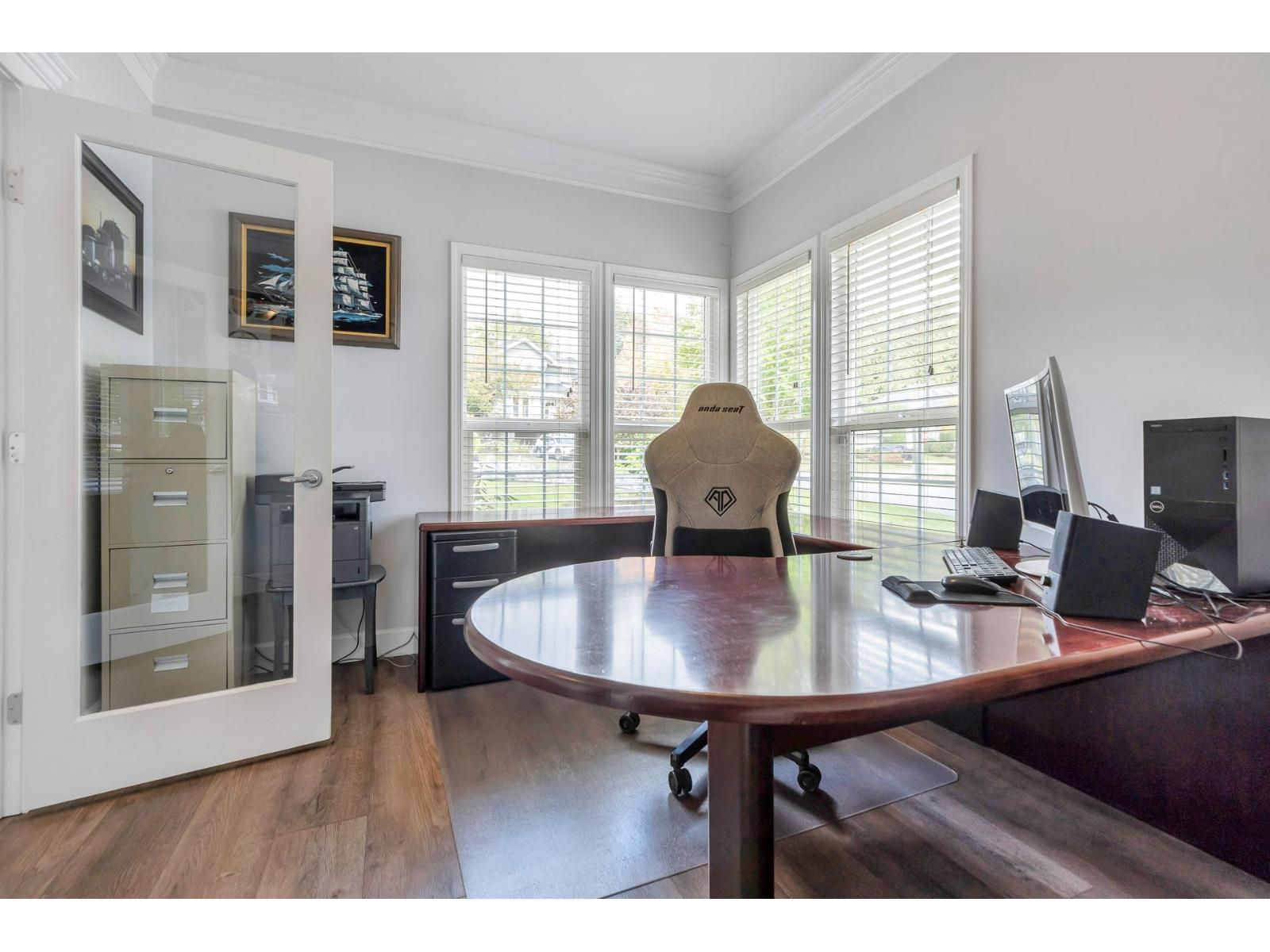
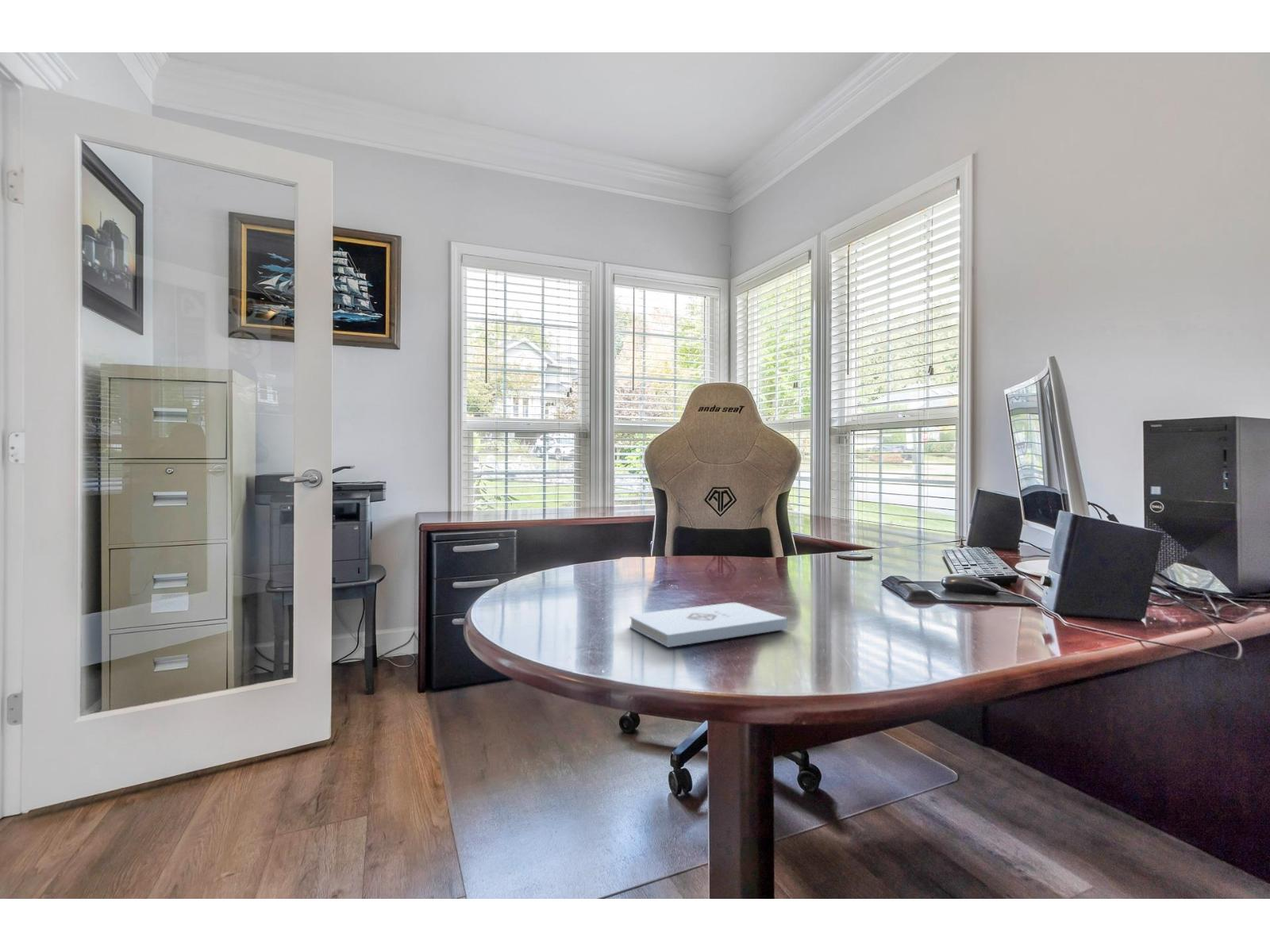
+ notepad [629,602,787,648]
